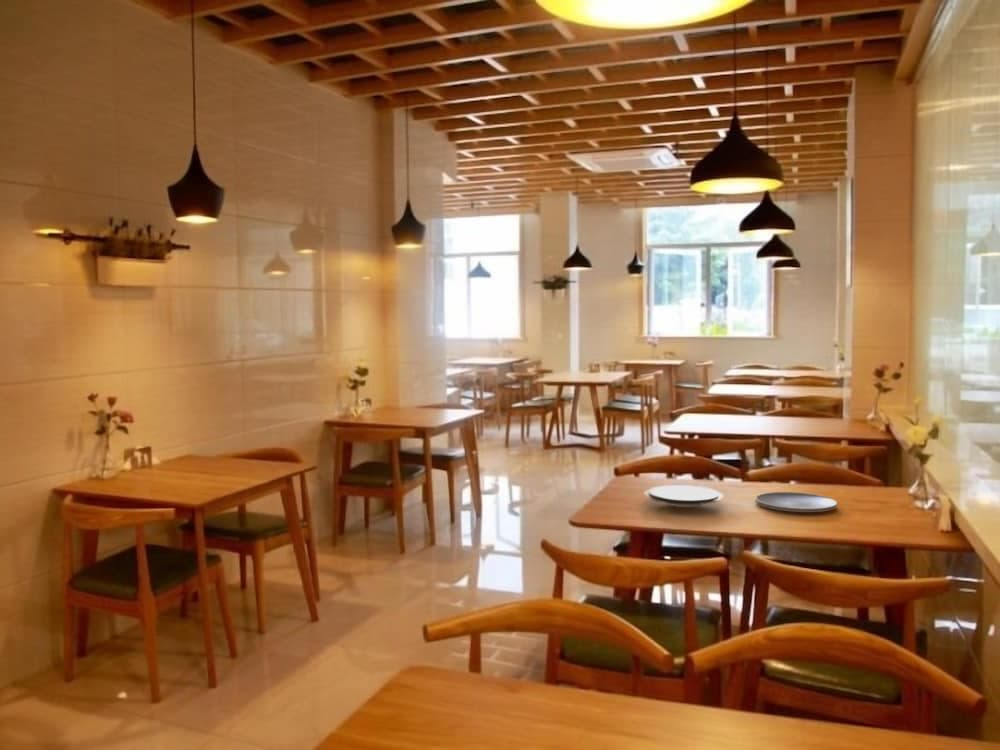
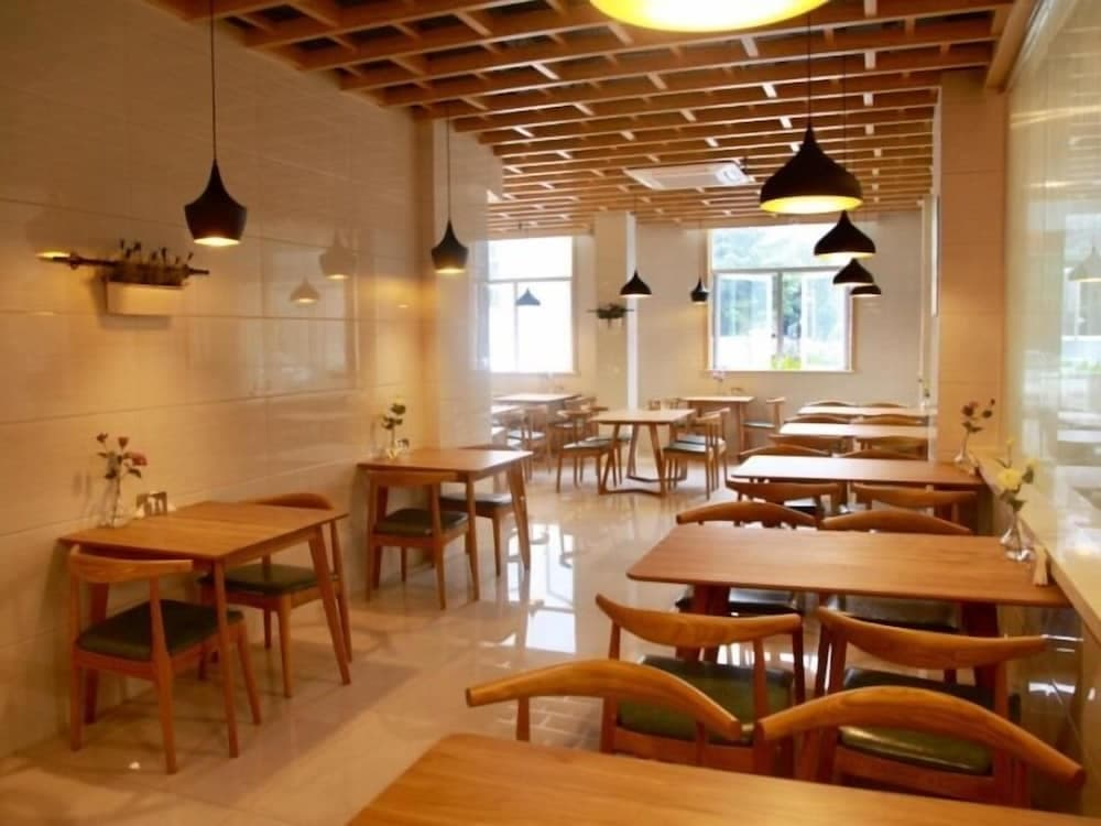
- plate [644,484,725,508]
- plate [754,491,838,513]
